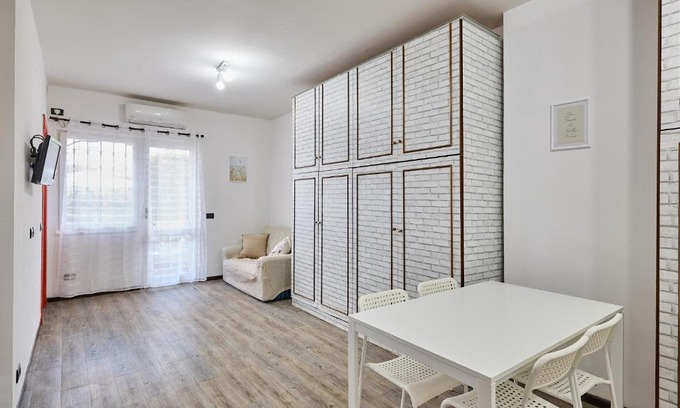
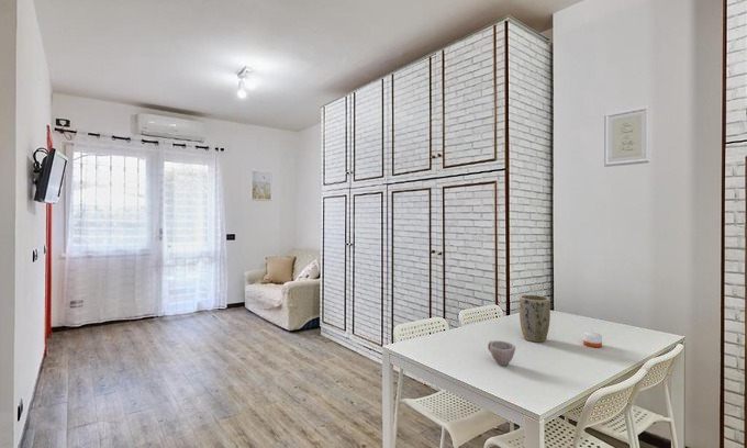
+ candle [582,328,603,349]
+ cup [487,339,516,367]
+ plant pot [519,294,551,344]
